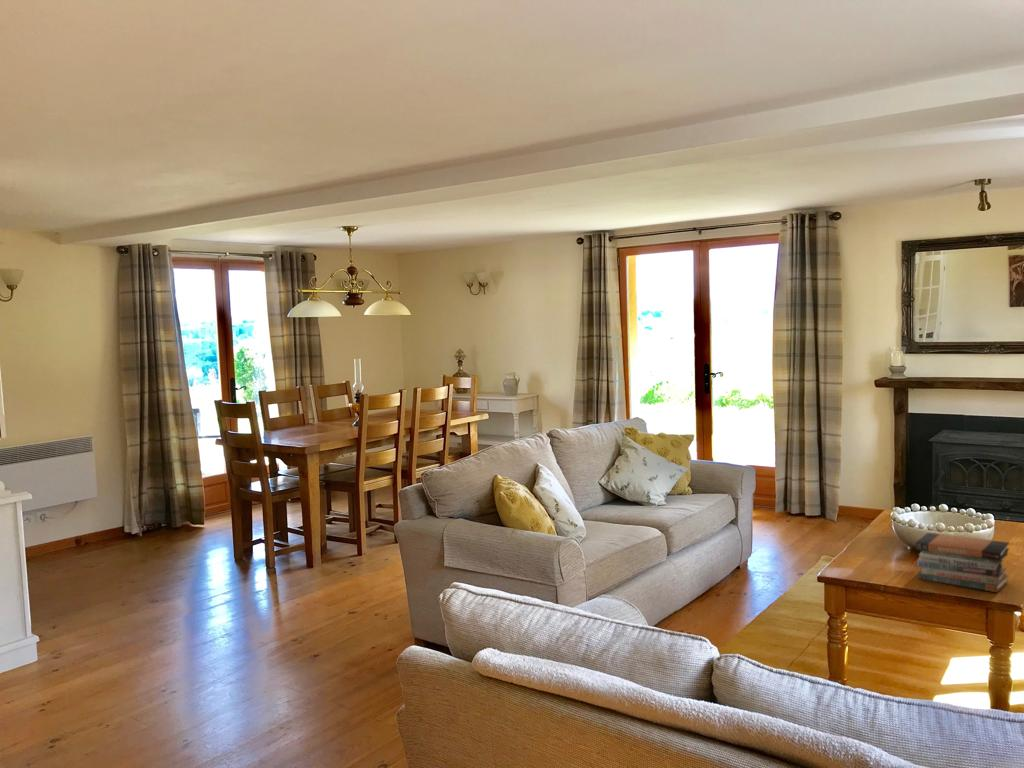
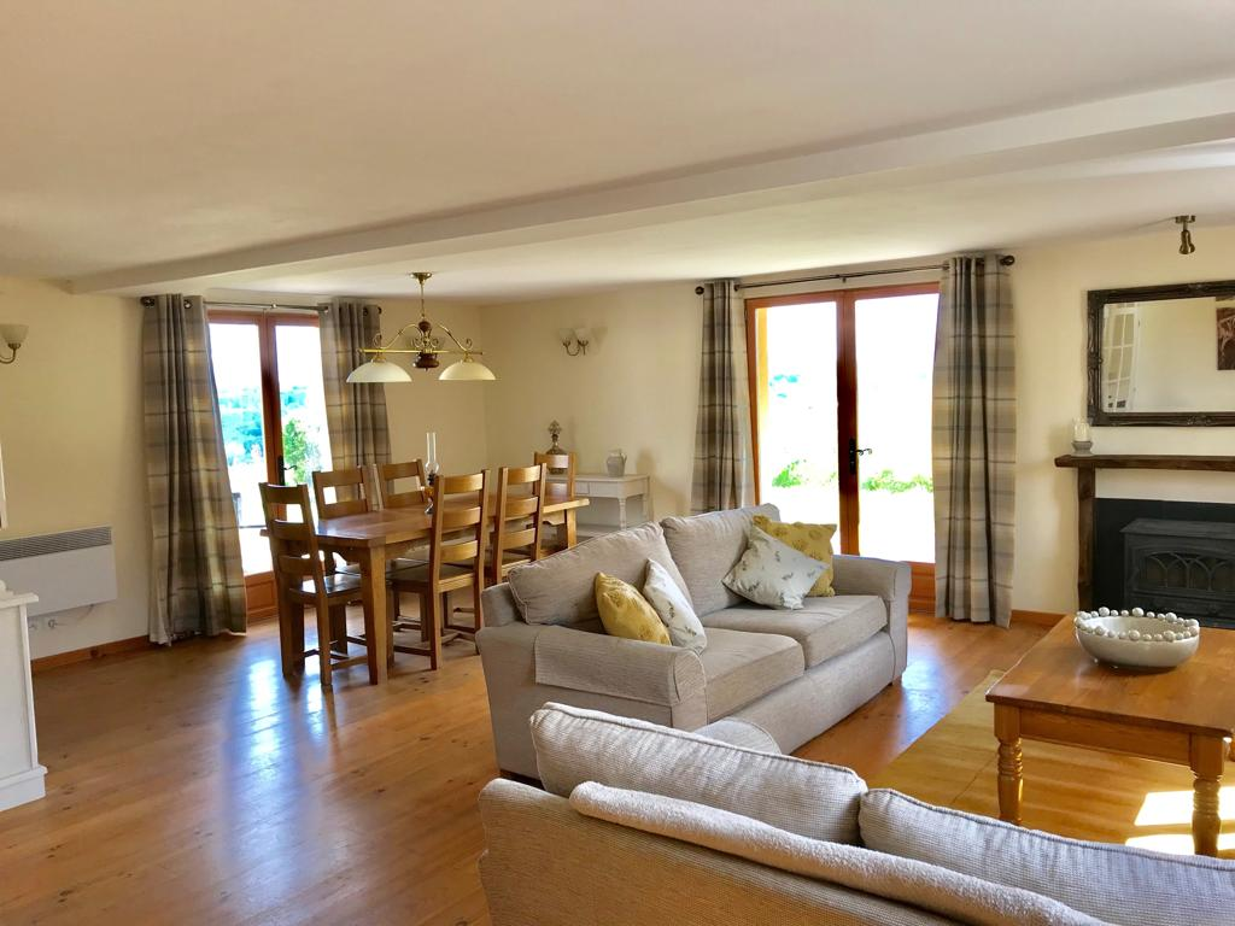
- book stack [915,532,1010,593]
